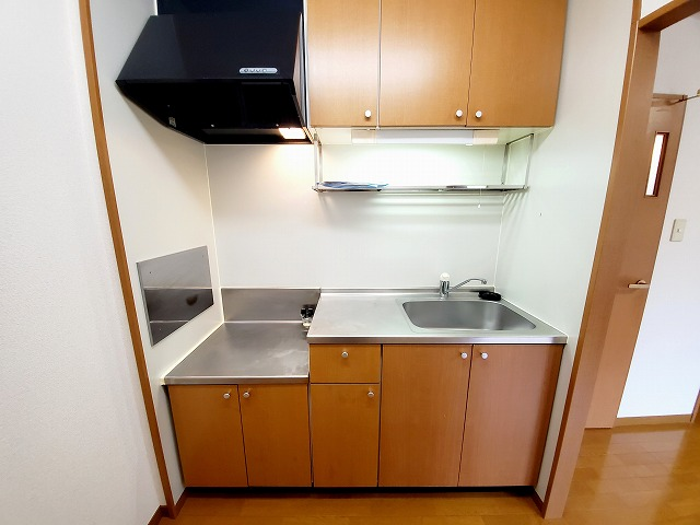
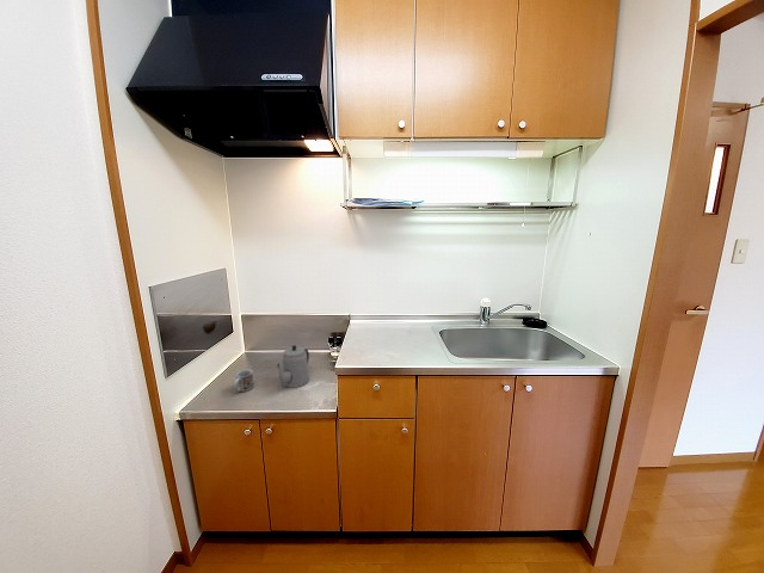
+ teapot [276,344,310,389]
+ cup [233,369,255,393]
